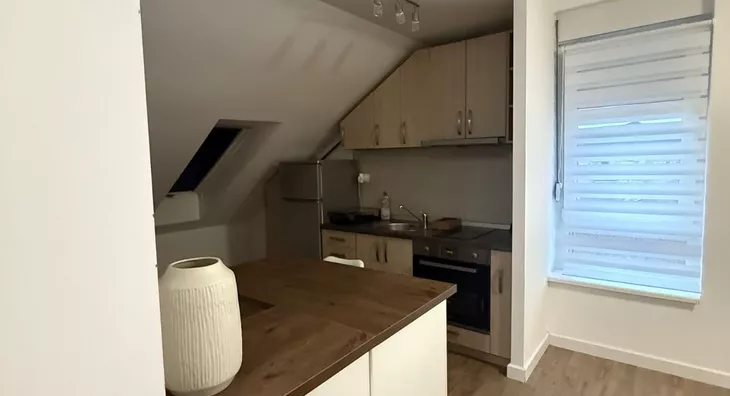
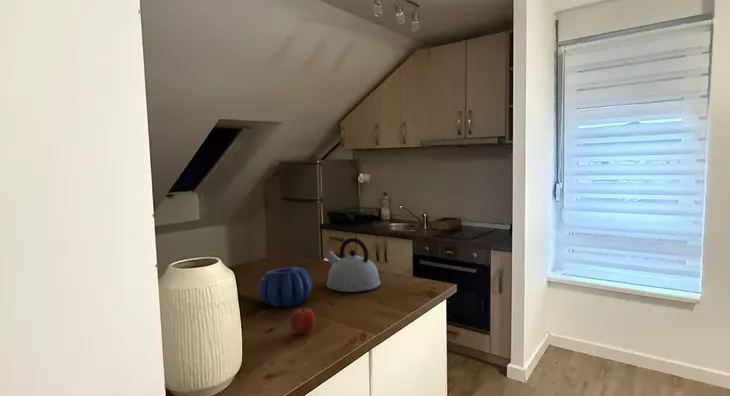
+ decorative bowl [257,266,313,308]
+ apple [289,307,316,335]
+ kettle [324,237,382,293]
